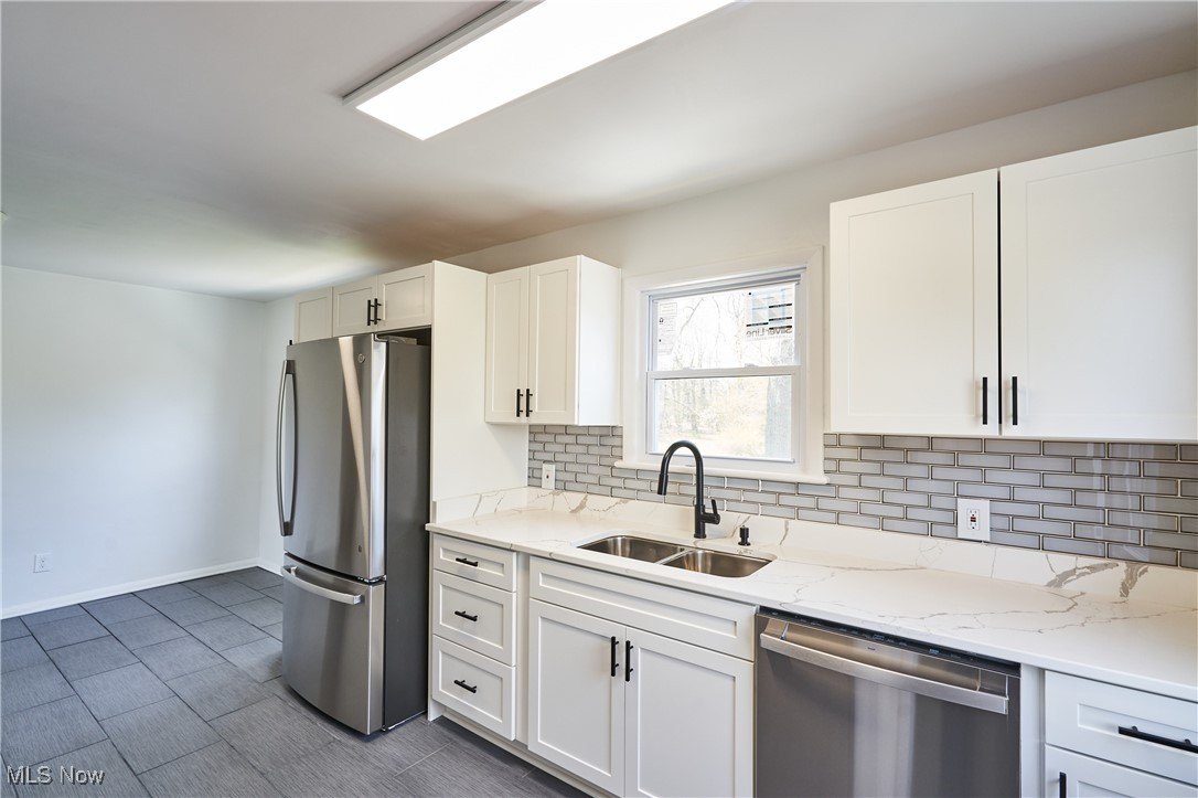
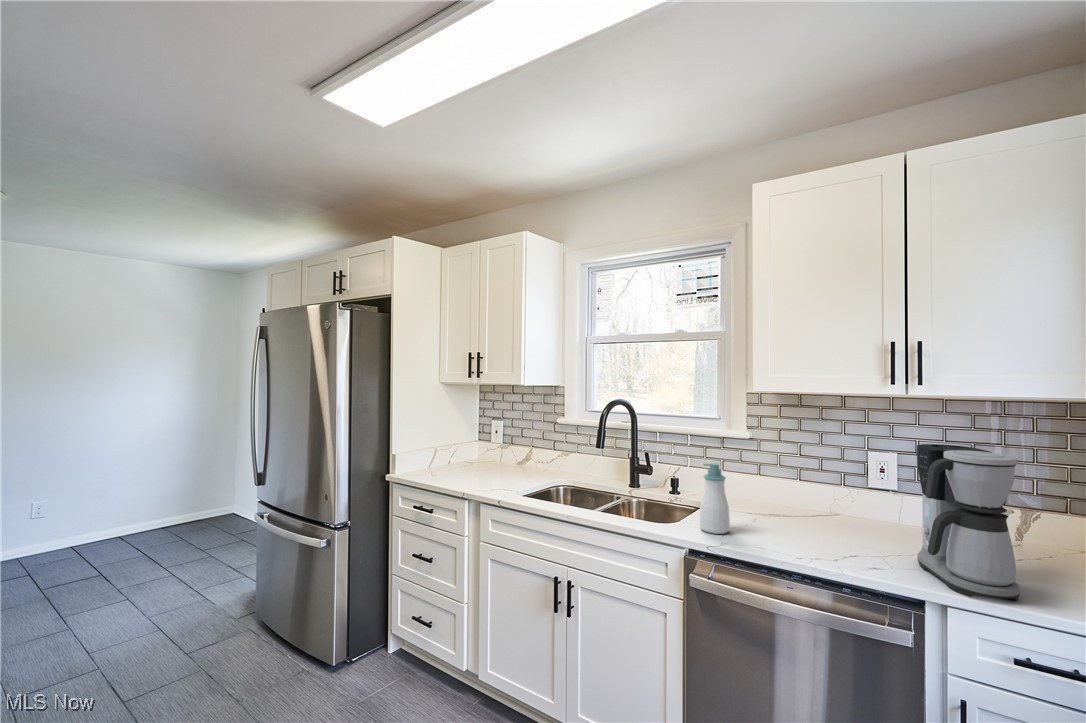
+ soap bottle [699,462,731,535]
+ coffee maker [916,443,1021,602]
